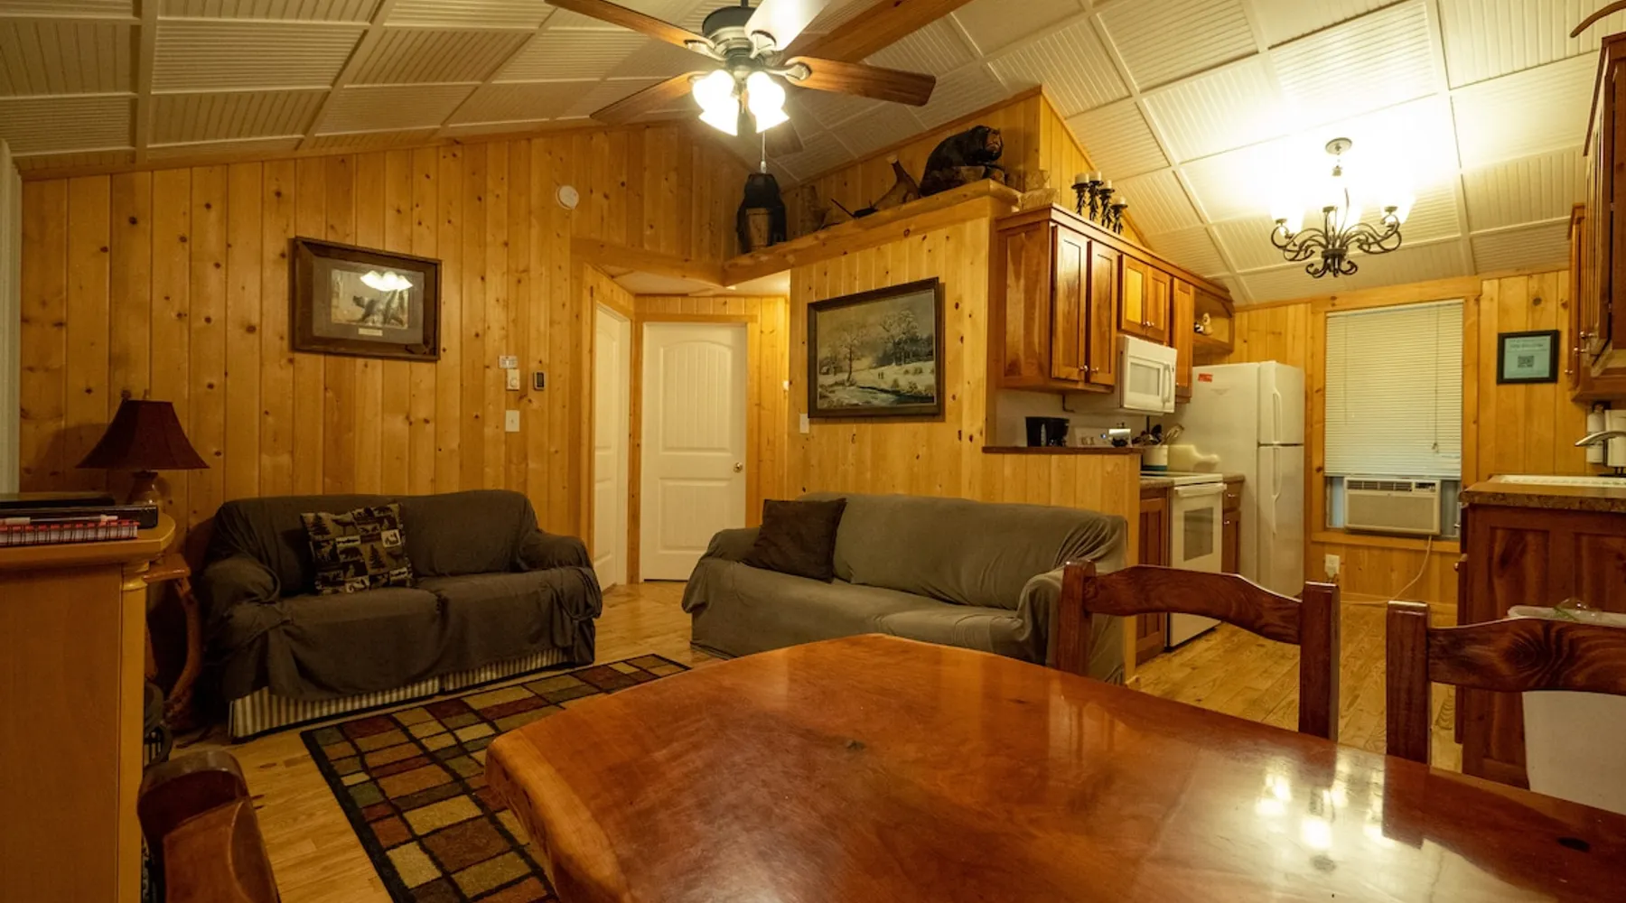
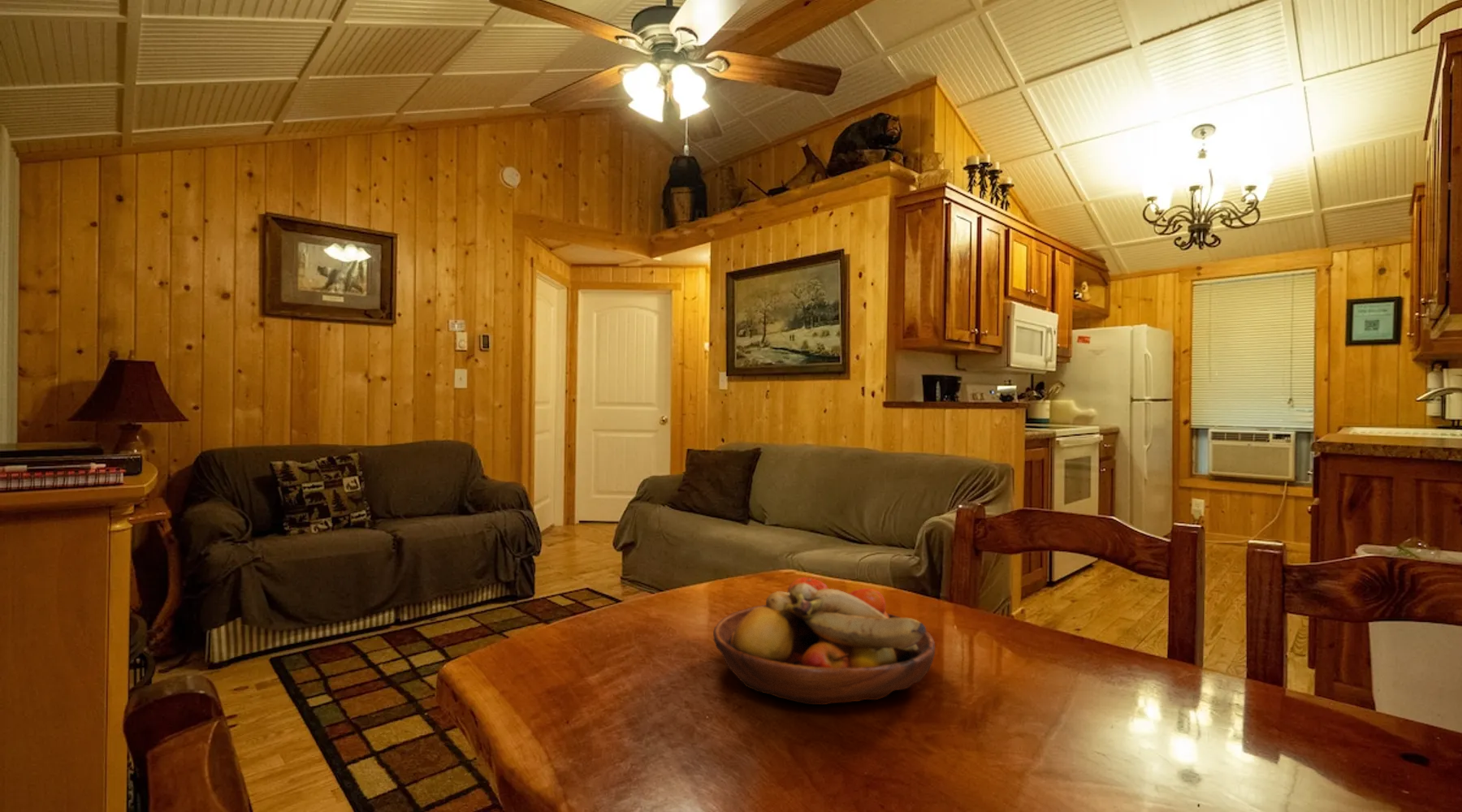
+ fruit bowl [712,577,936,706]
